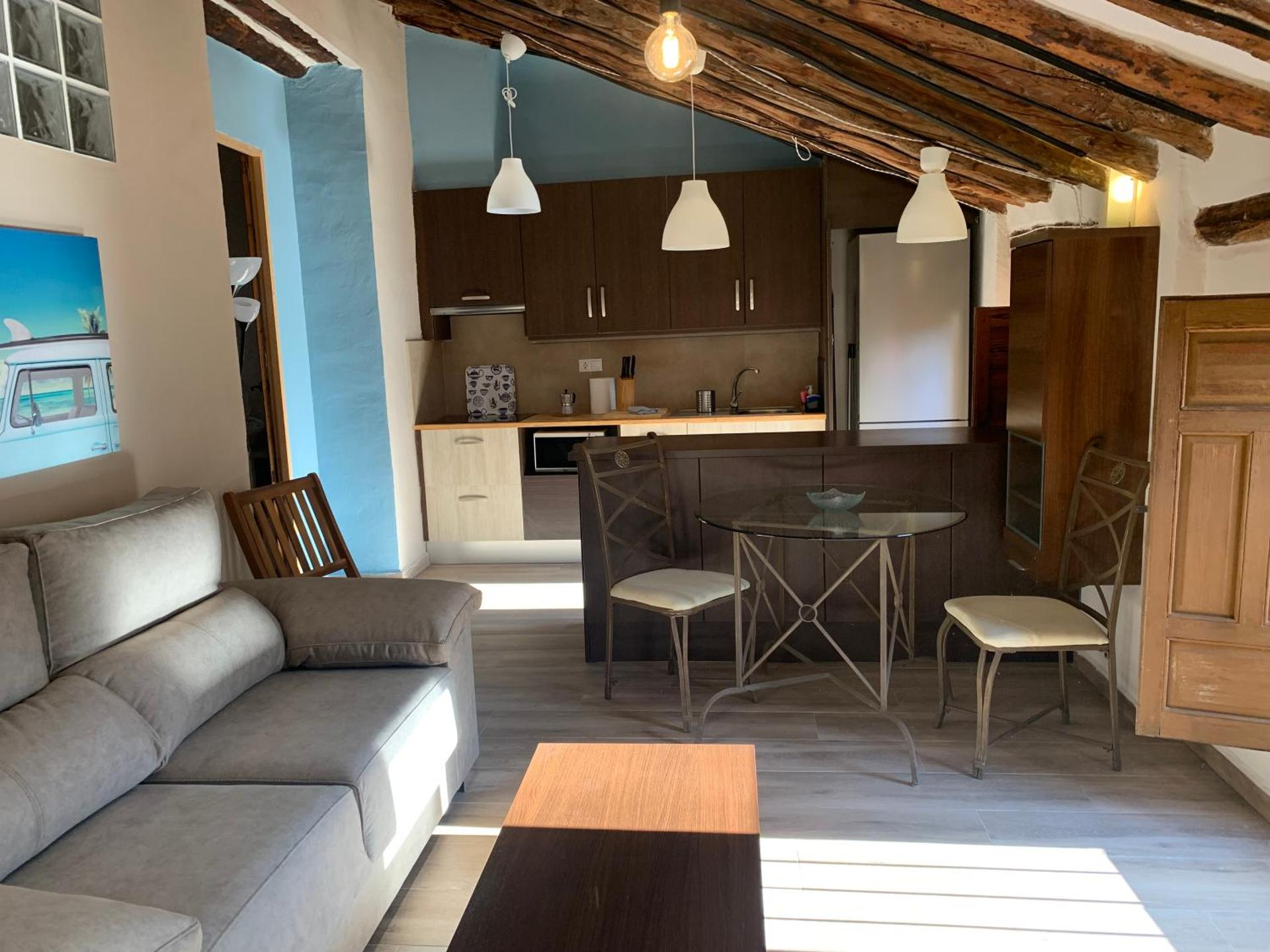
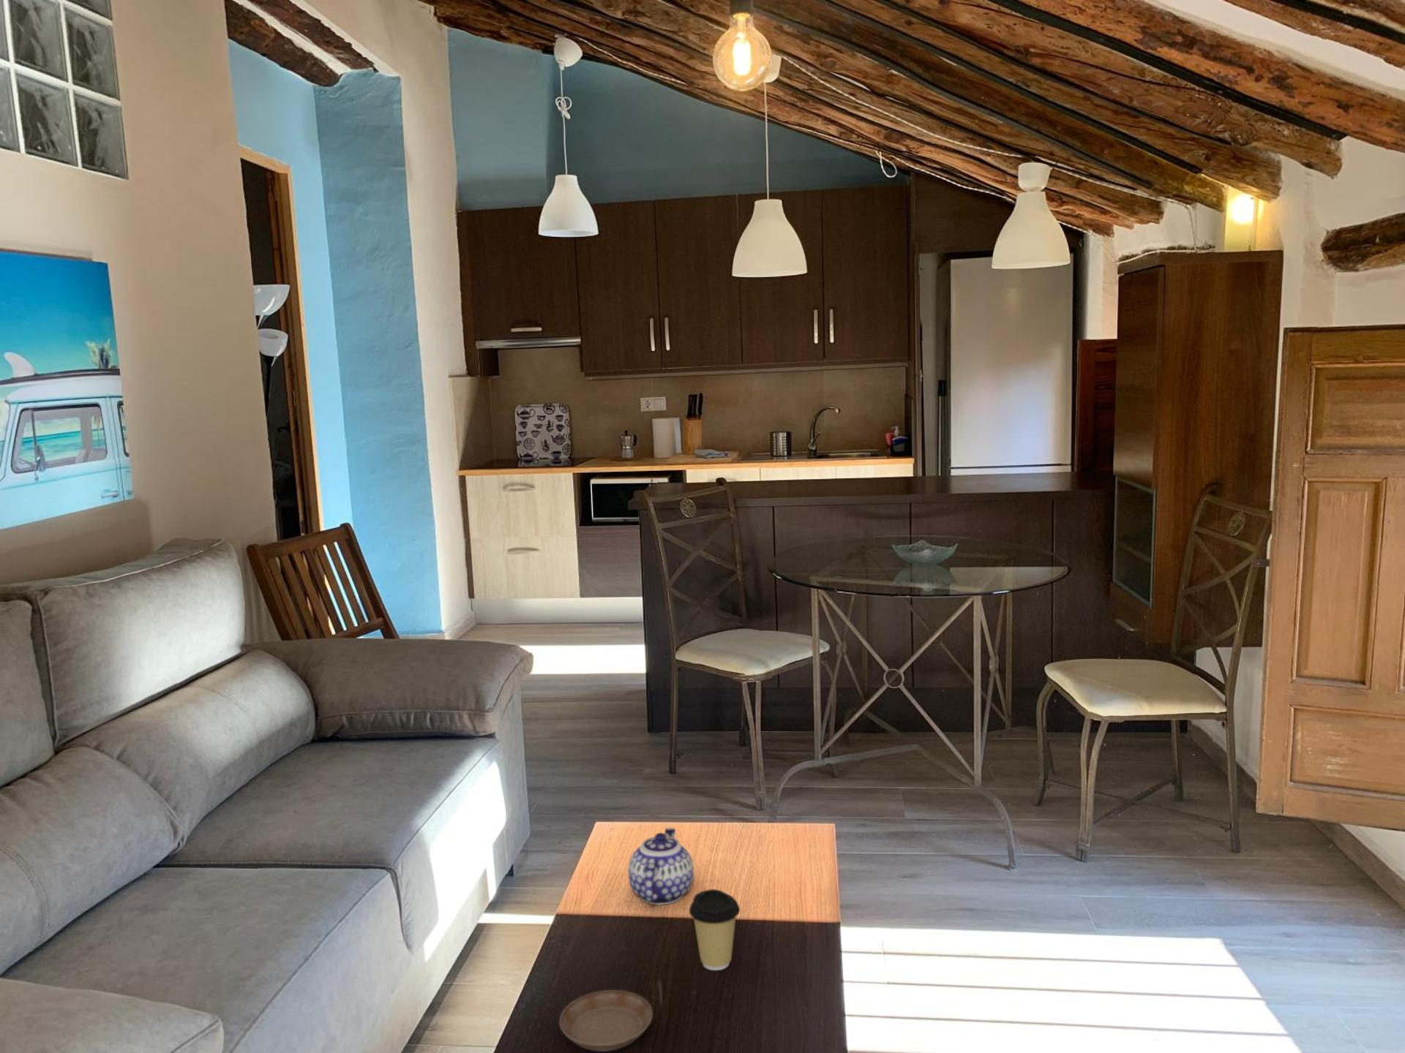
+ coffee cup [688,888,740,971]
+ saucer [559,989,654,1052]
+ teapot [627,827,695,906]
